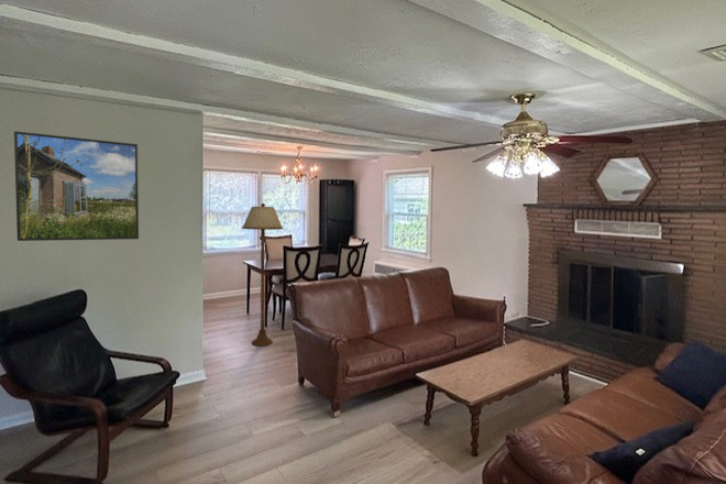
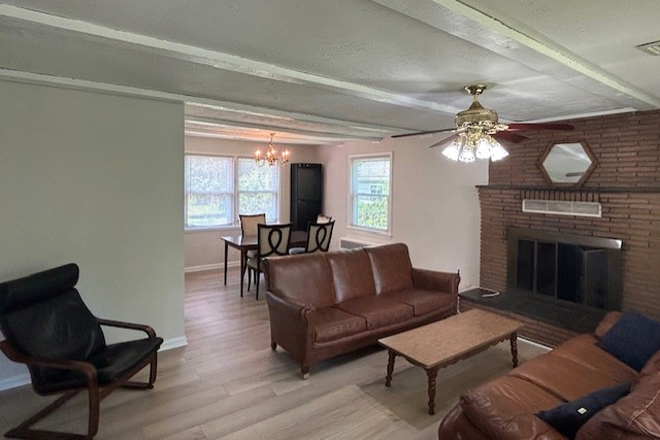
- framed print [13,130,140,242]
- floor lamp [241,202,284,346]
